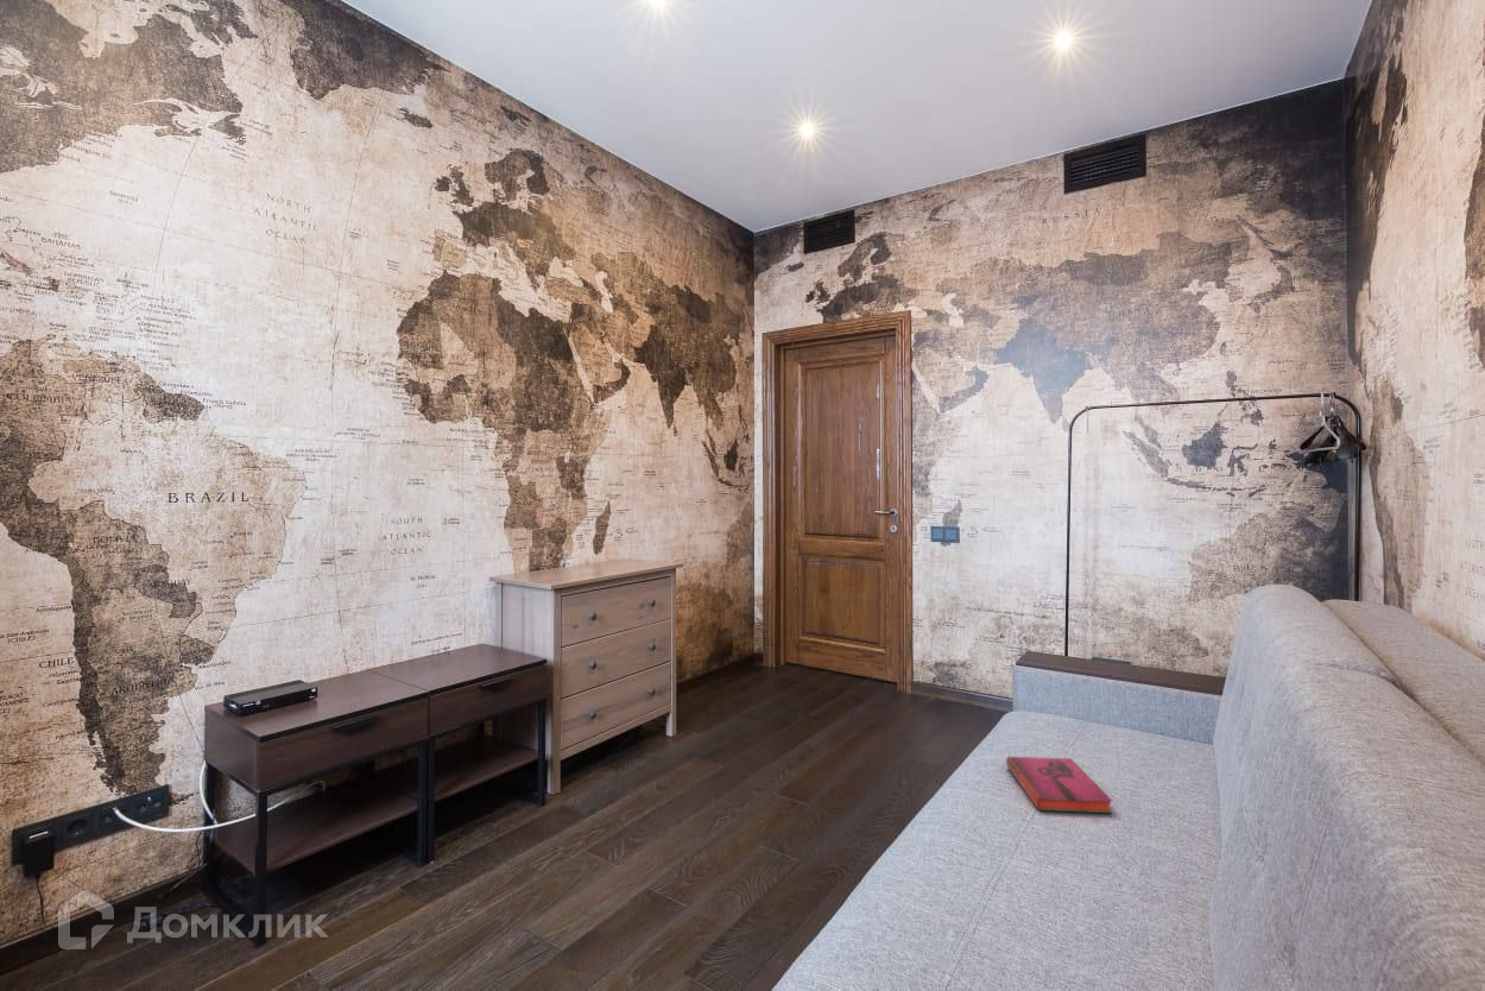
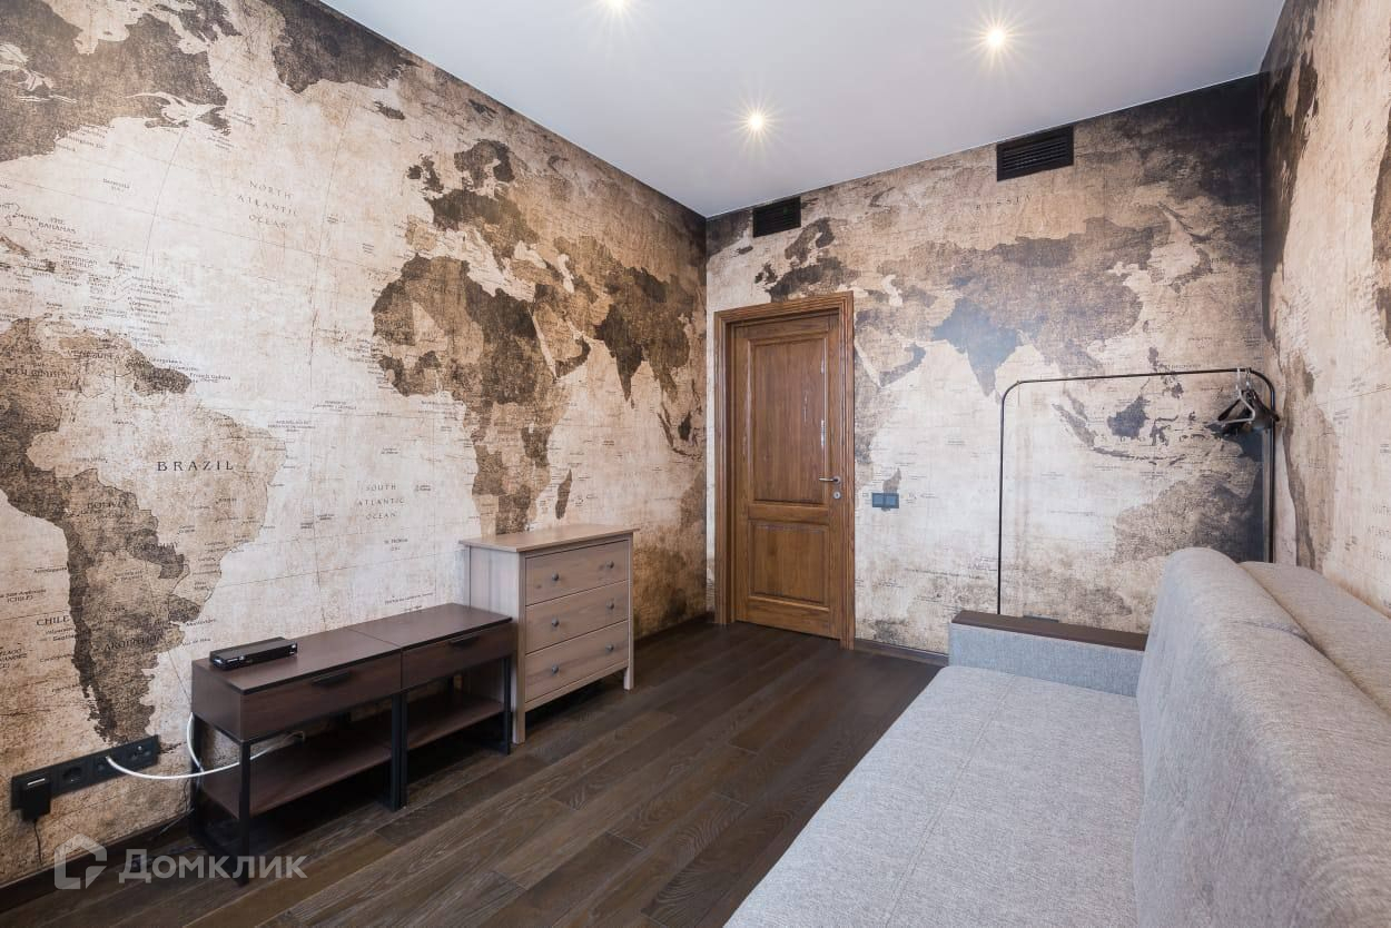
- hardback book [1005,755,1114,814]
